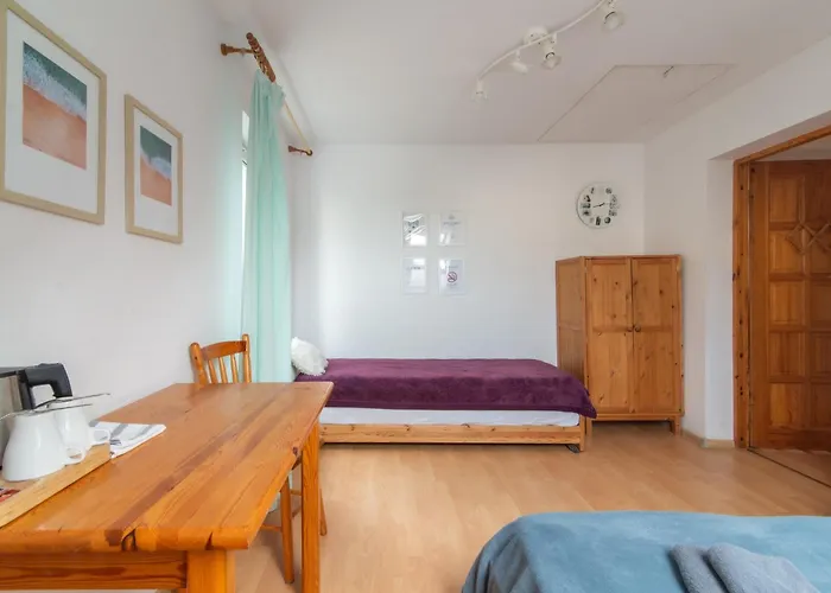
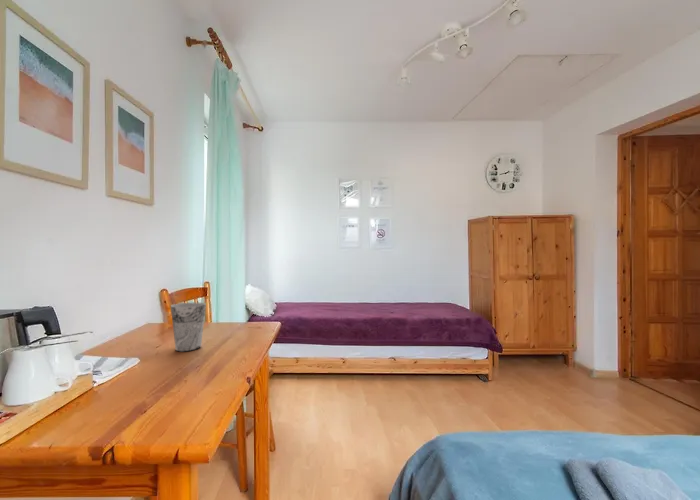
+ cup [170,302,207,352]
